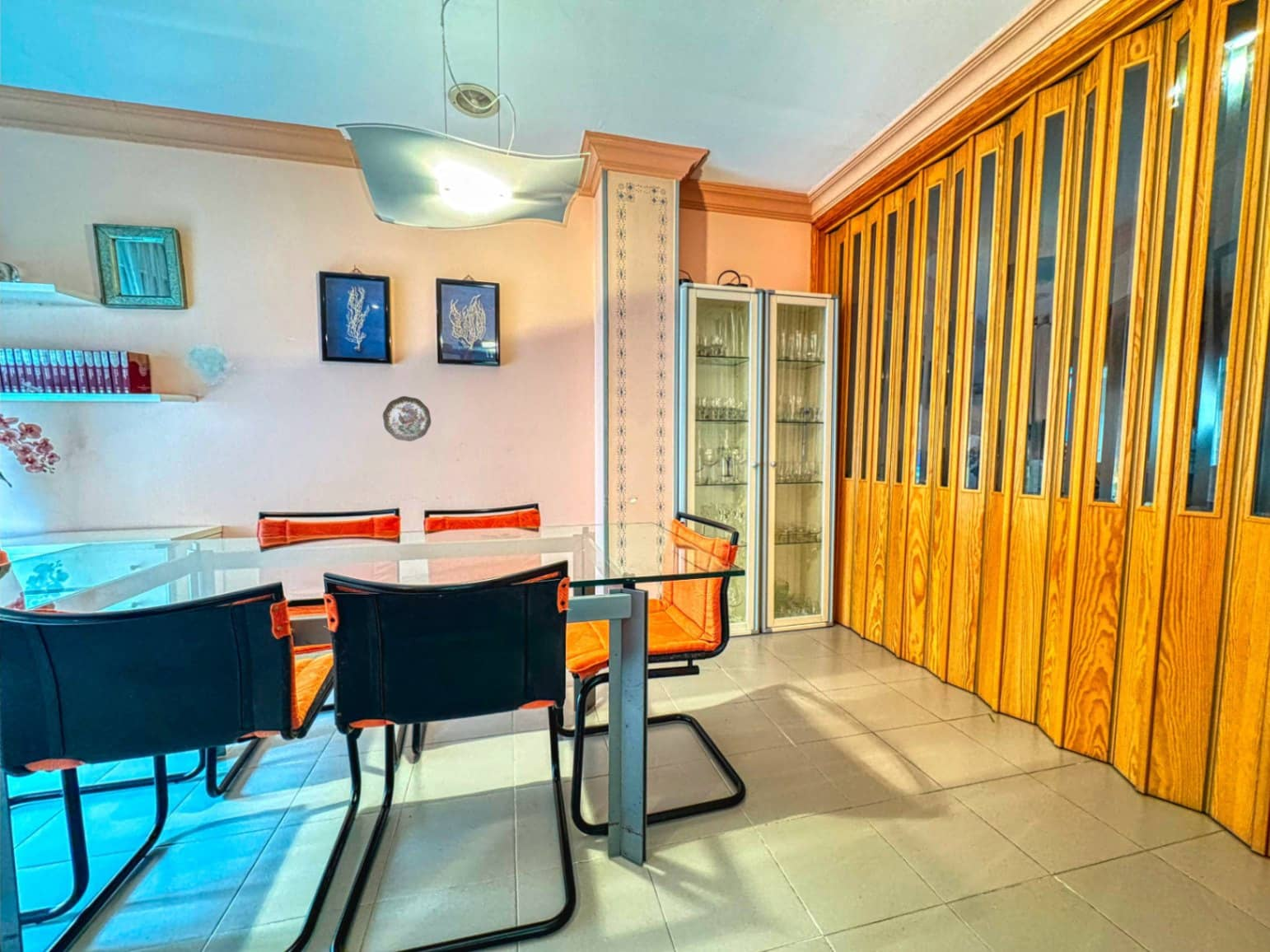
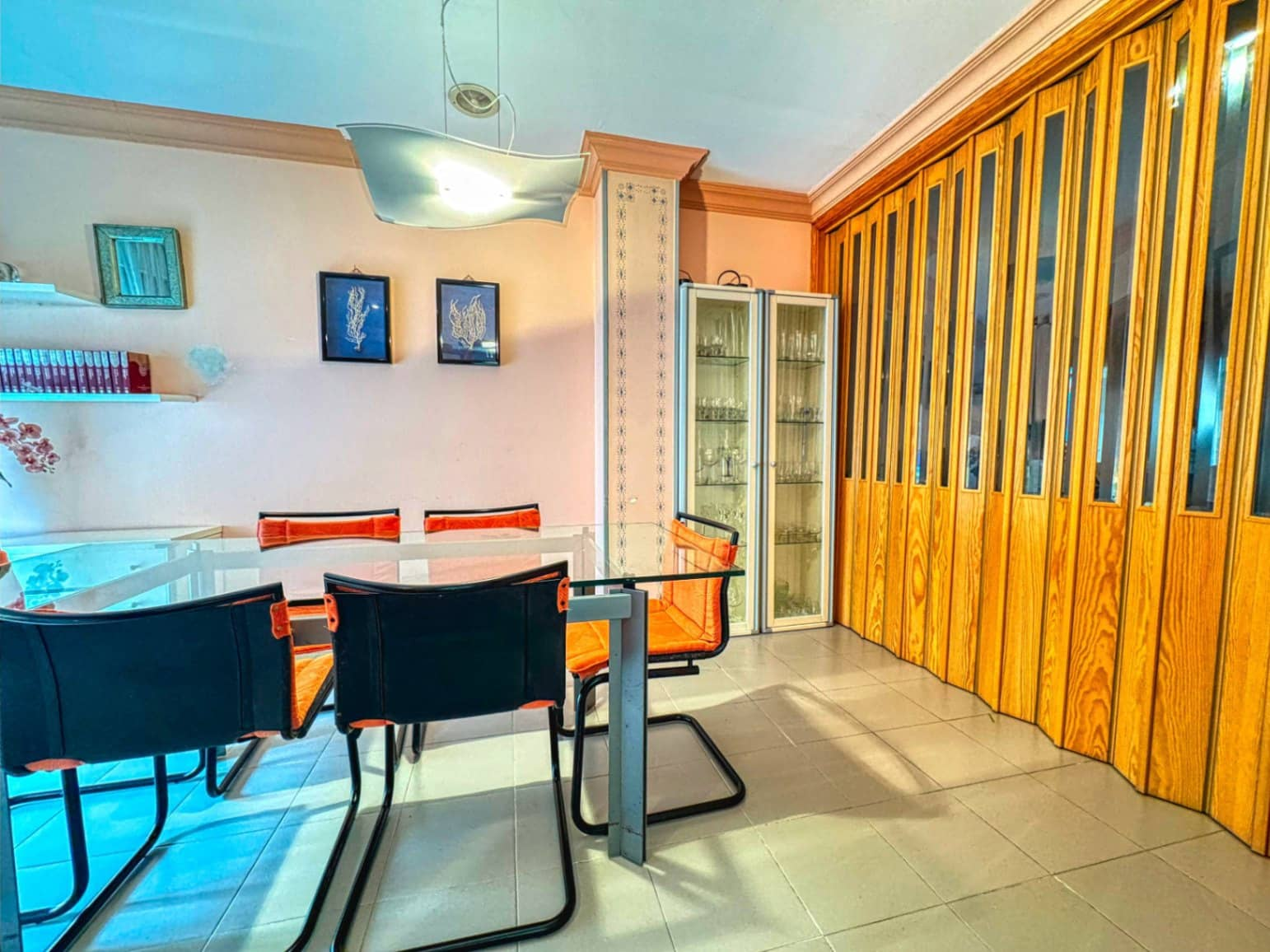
- decorative plate [382,395,432,442]
